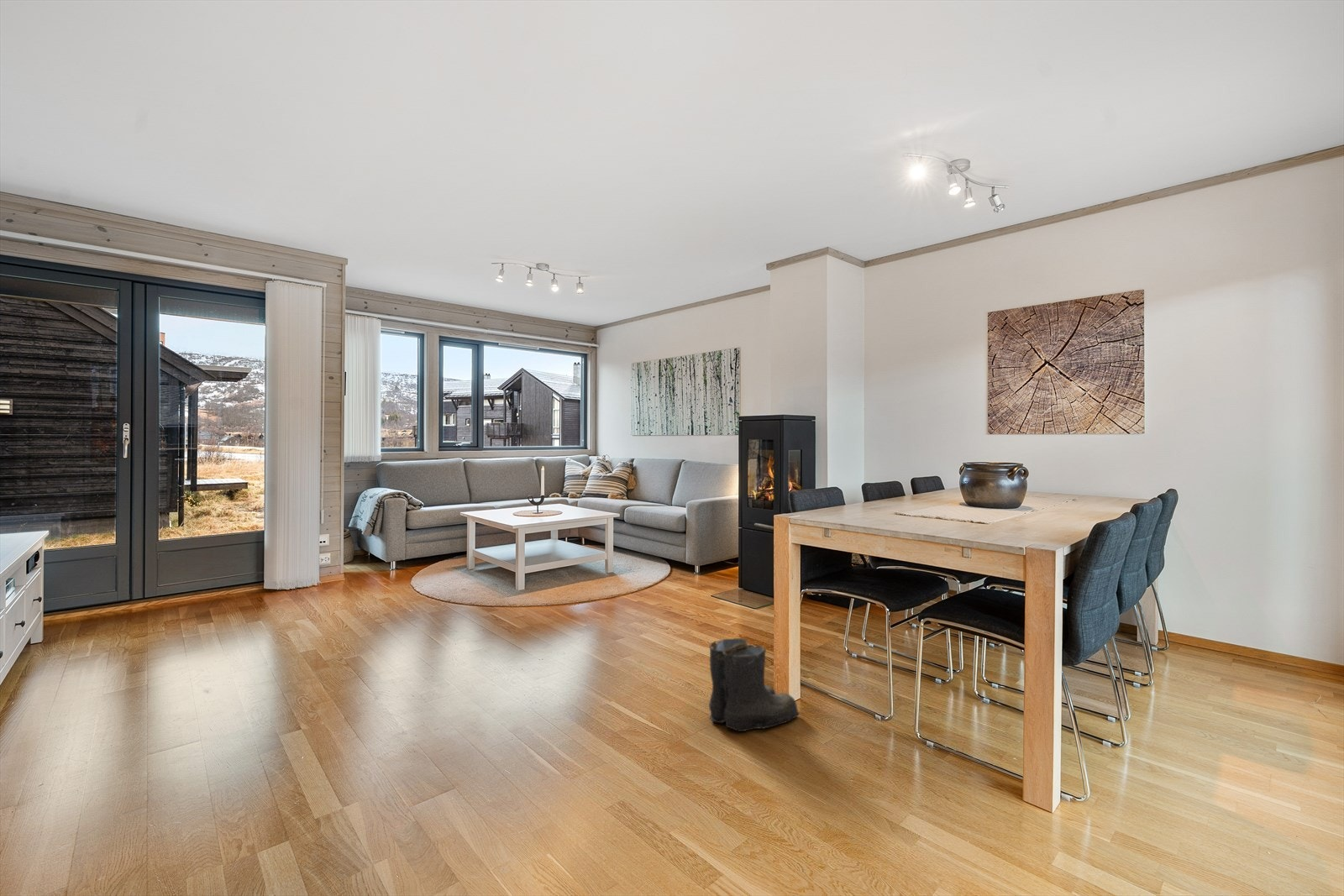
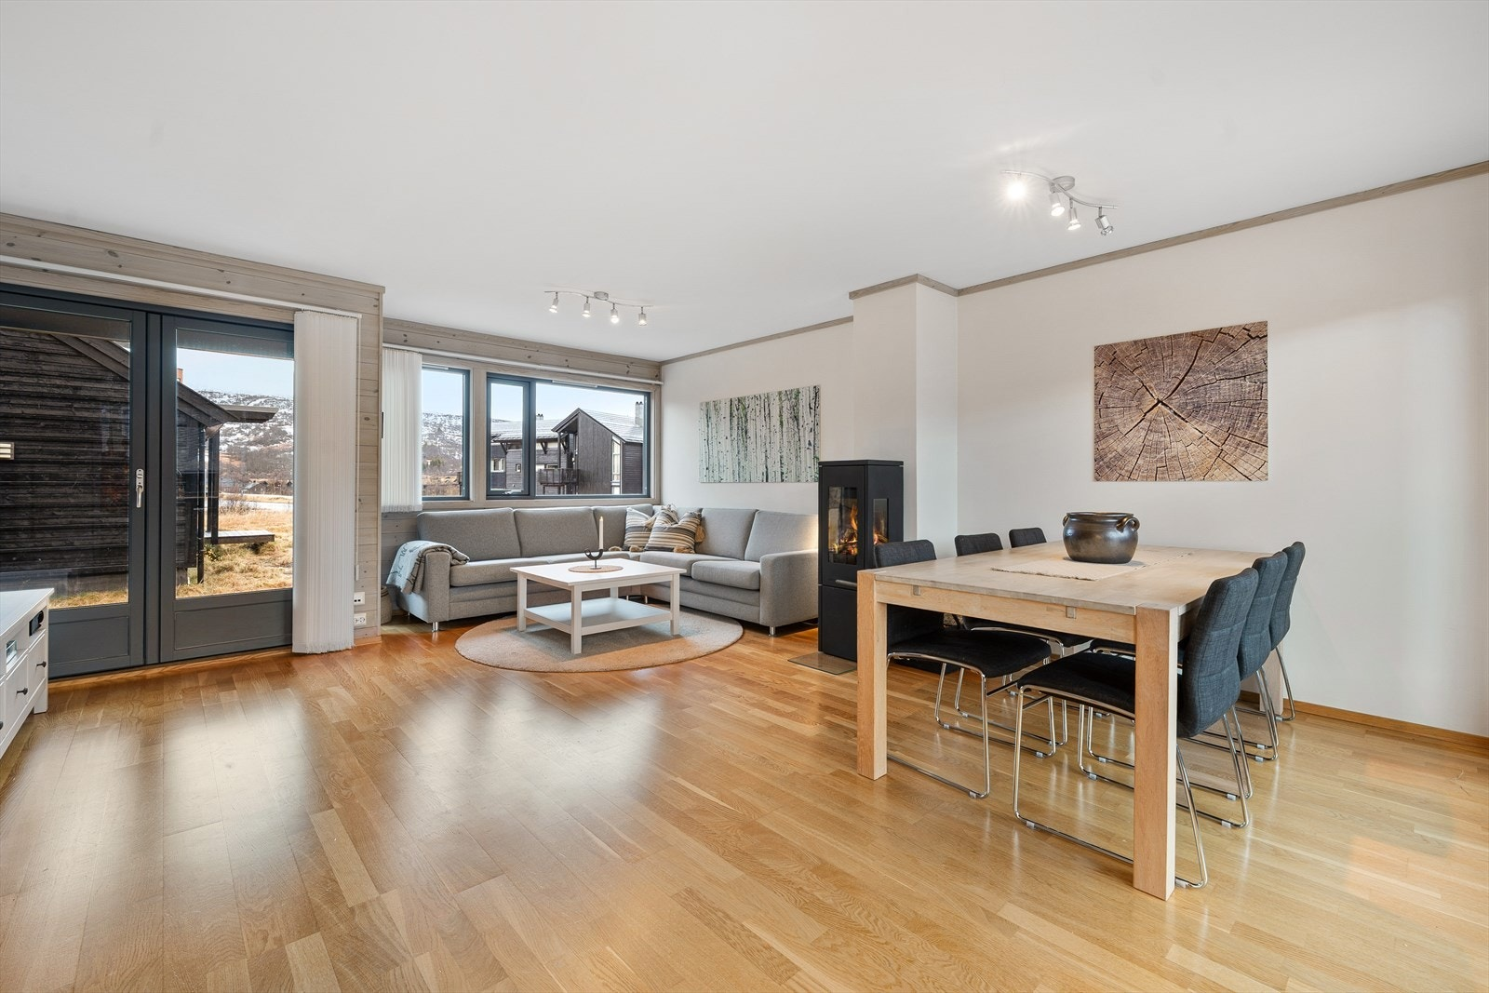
- boots [706,637,801,732]
